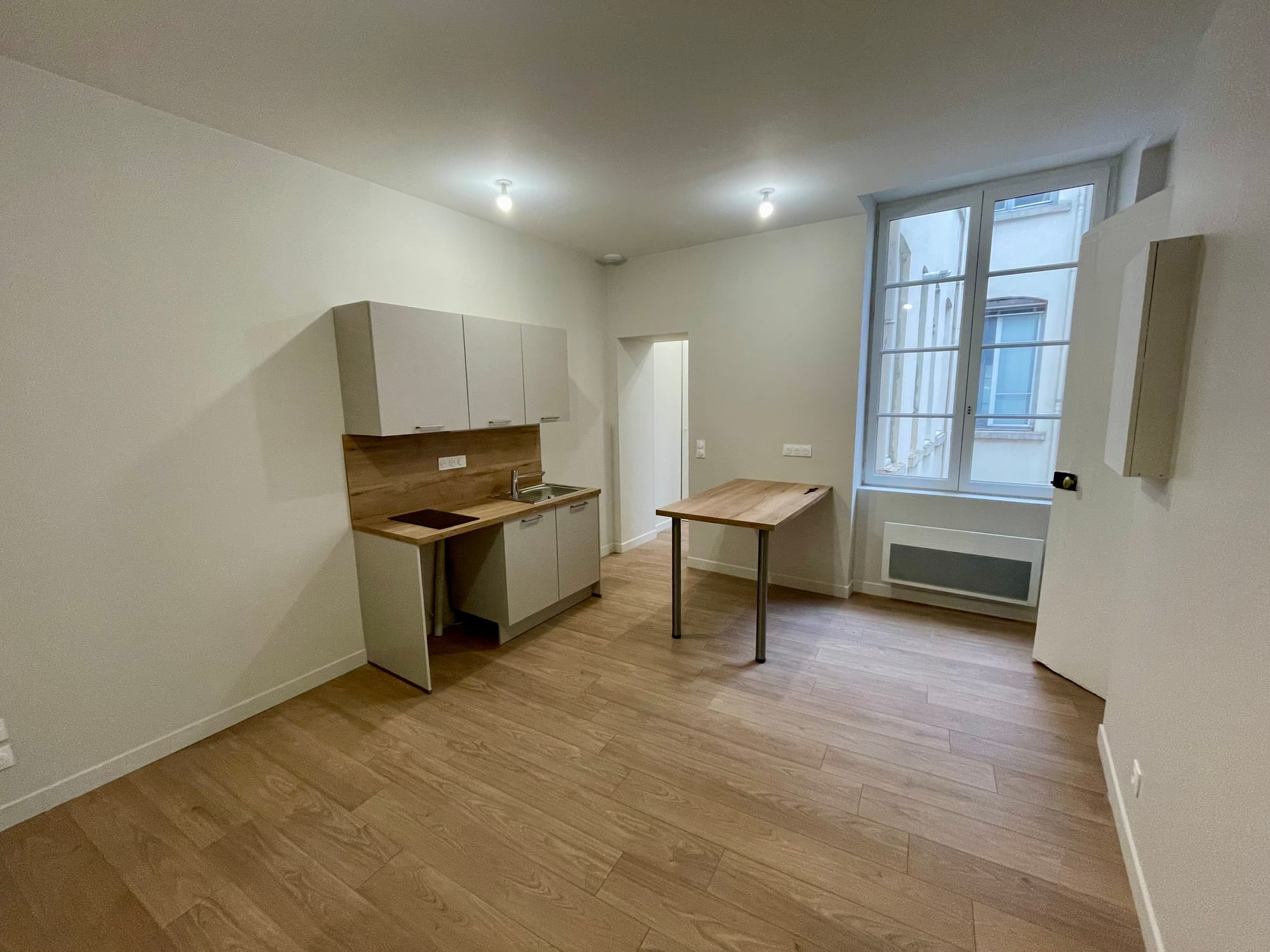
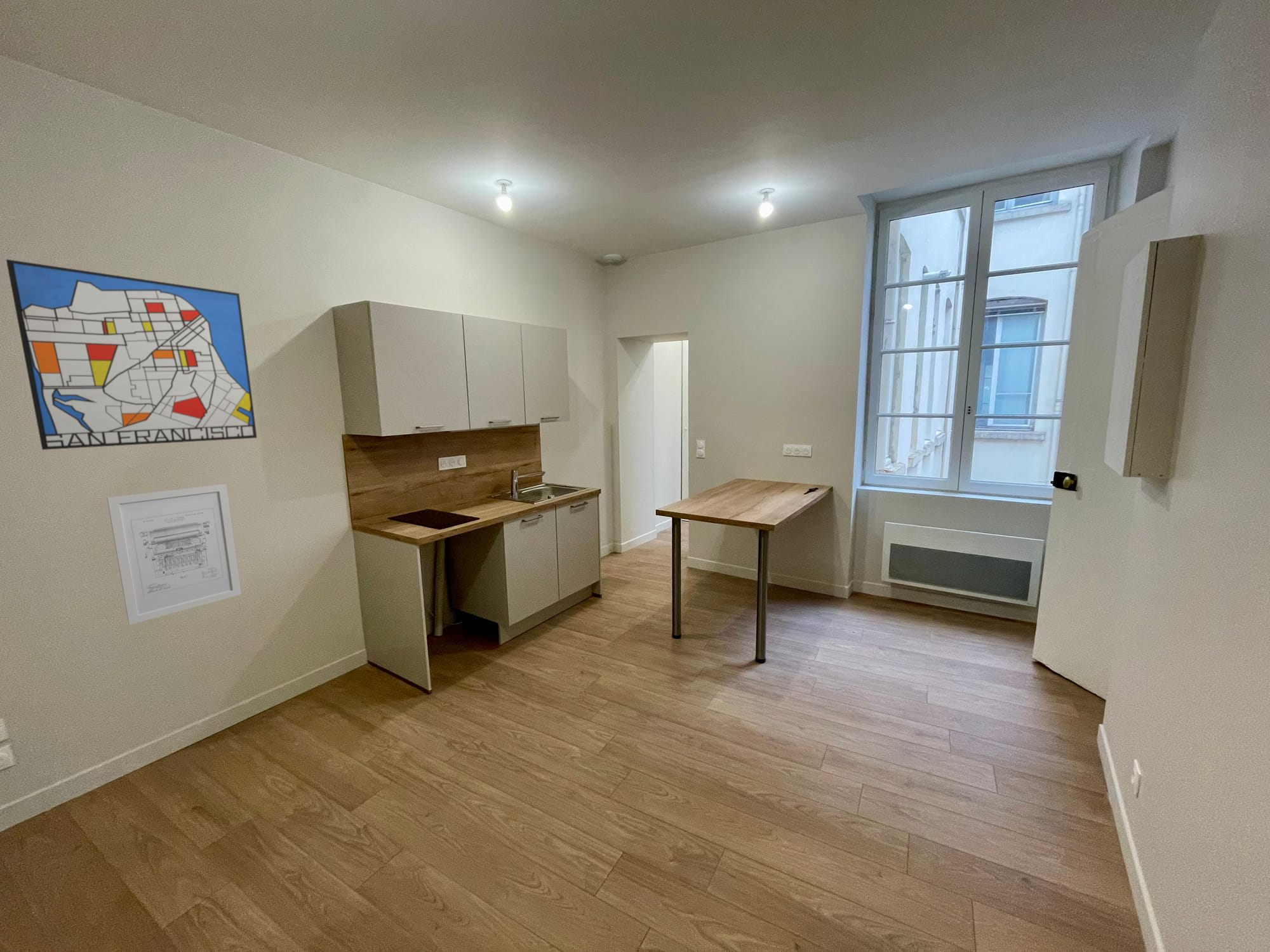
+ wall art [106,483,242,625]
+ wall art [6,259,258,451]
